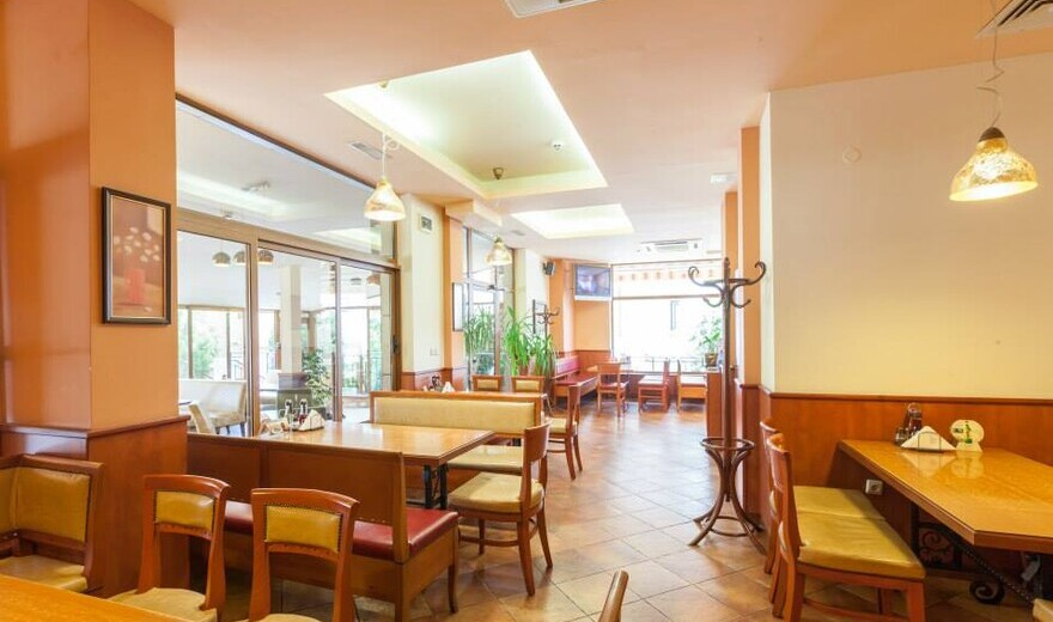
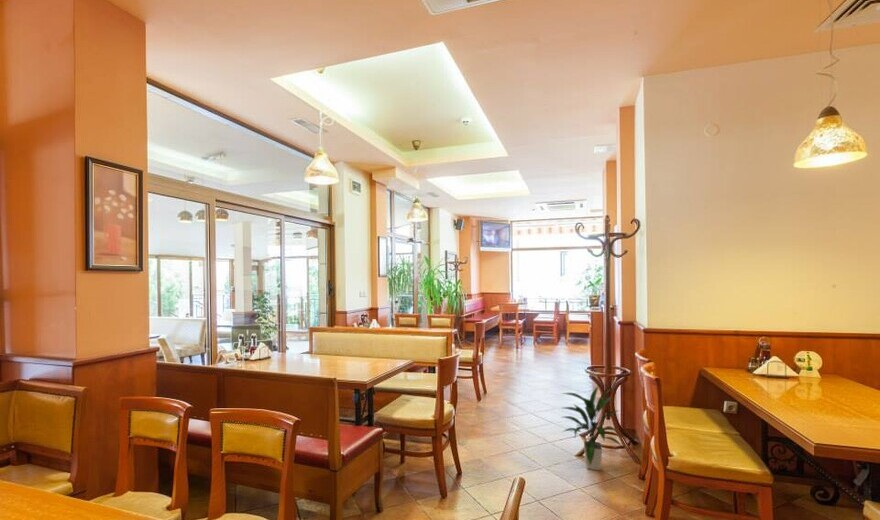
+ indoor plant [560,385,624,471]
